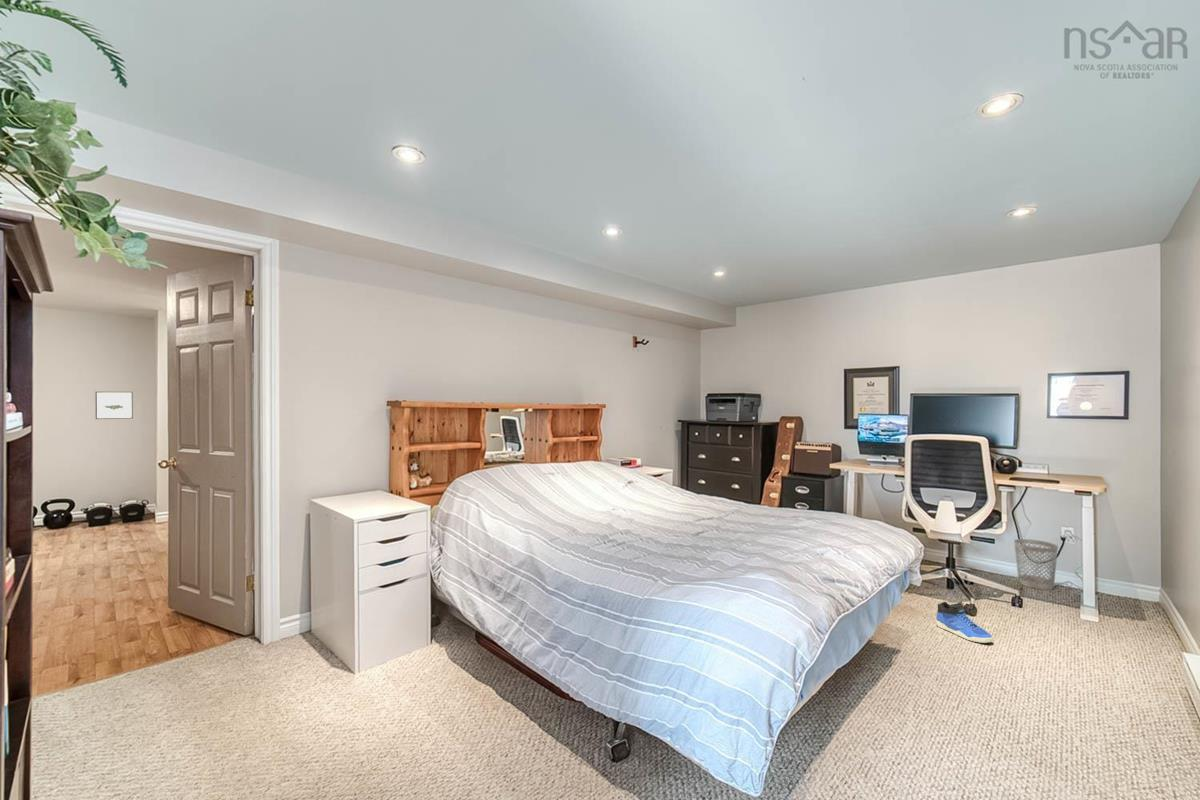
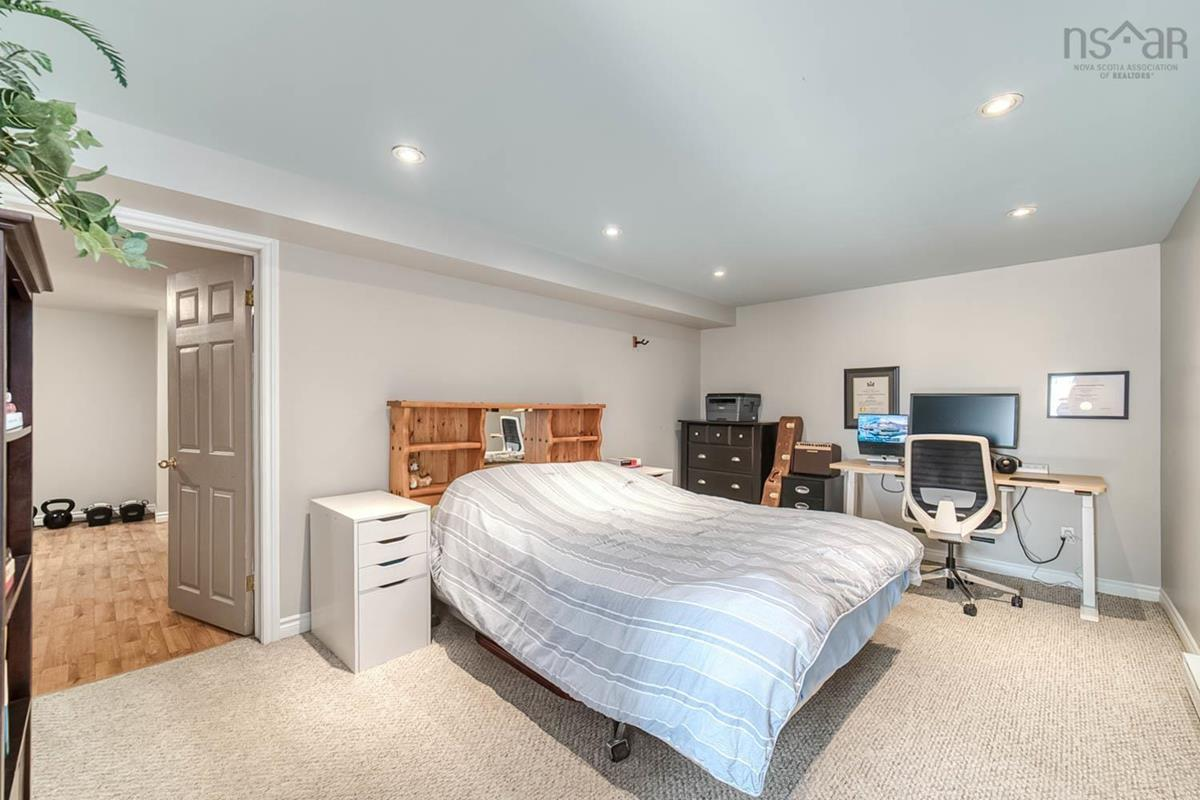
- sneaker [935,601,994,644]
- wastebasket [1013,538,1059,591]
- wall art [94,391,134,420]
